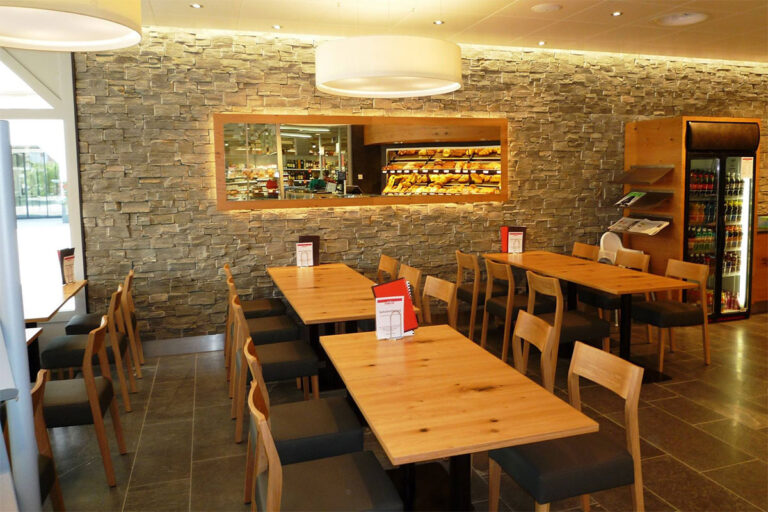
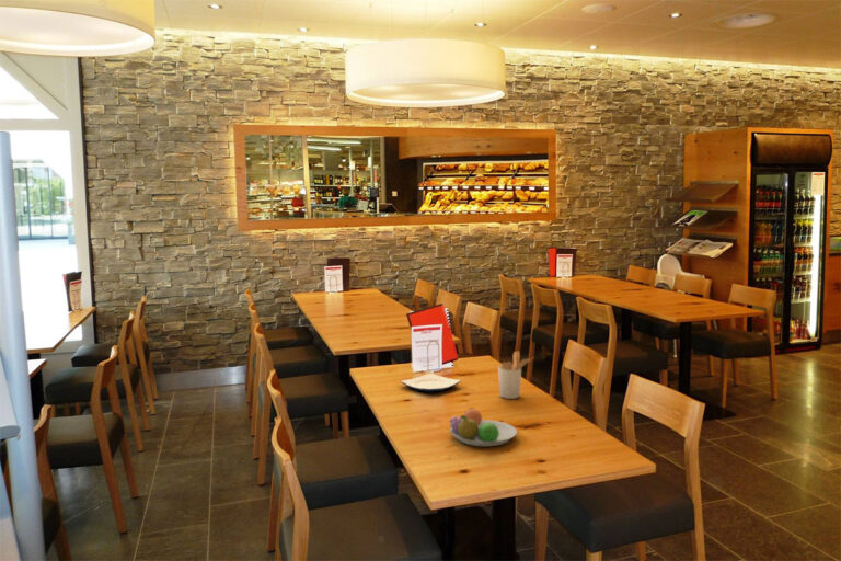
+ plate [400,373,462,392]
+ fruit bowl [448,407,518,447]
+ utensil holder [497,350,534,400]
